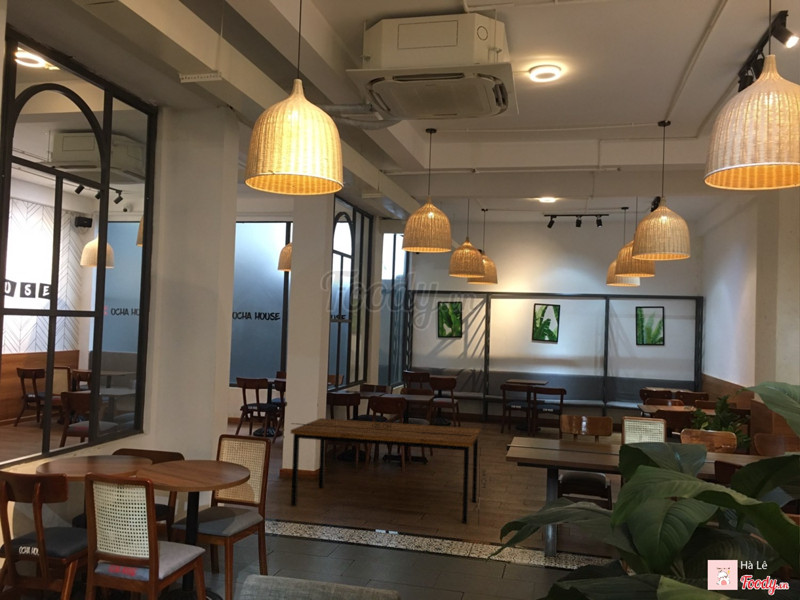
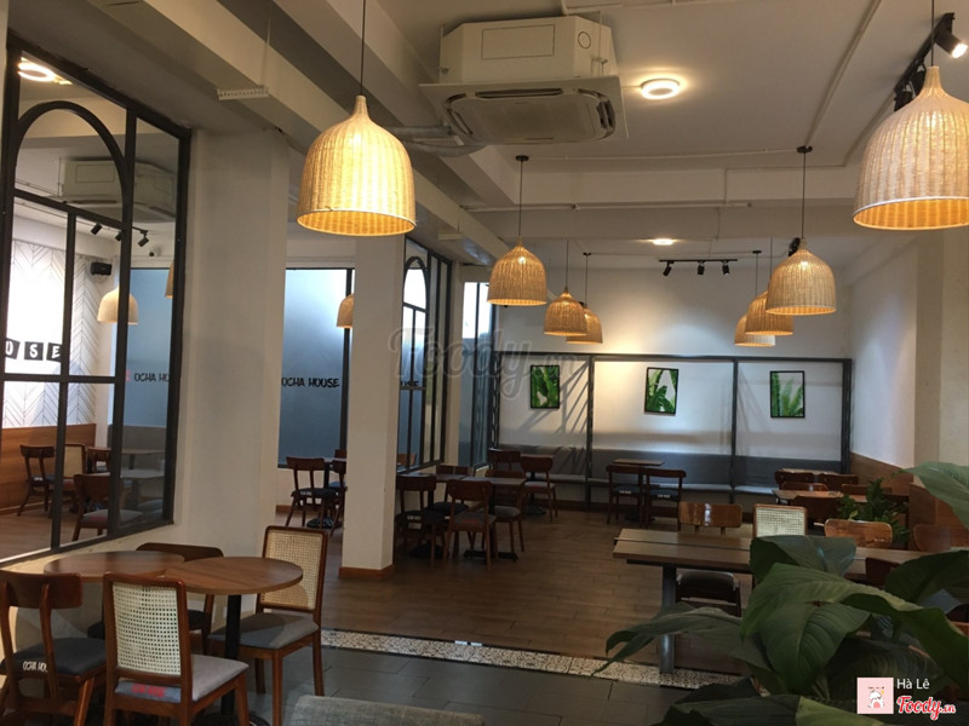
- dining table [290,417,489,526]
